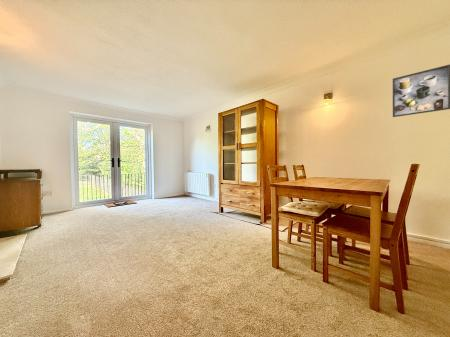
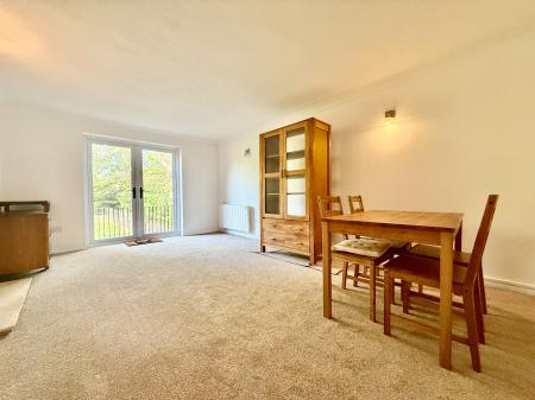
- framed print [392,63,450,118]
